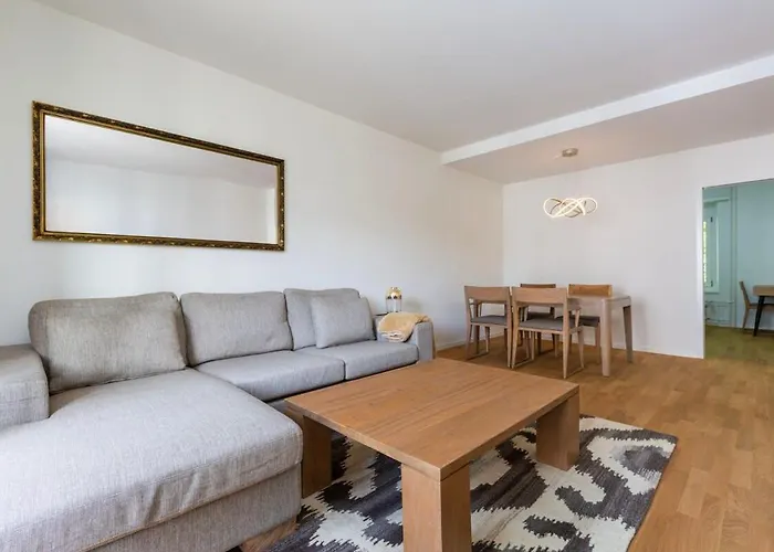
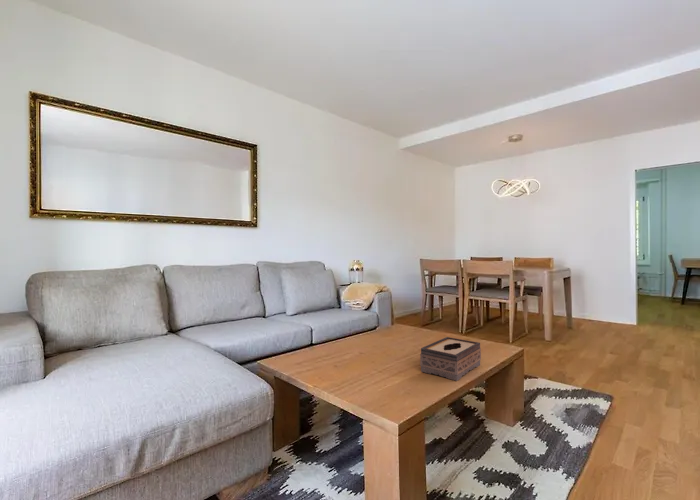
+ tissue box [419,336,482,382]
